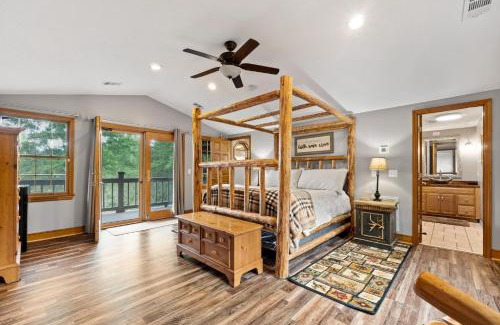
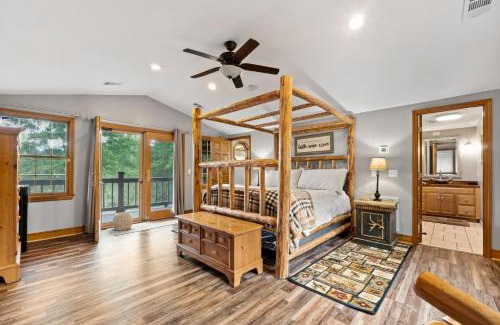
+ woven basket [112,211,134,232]
